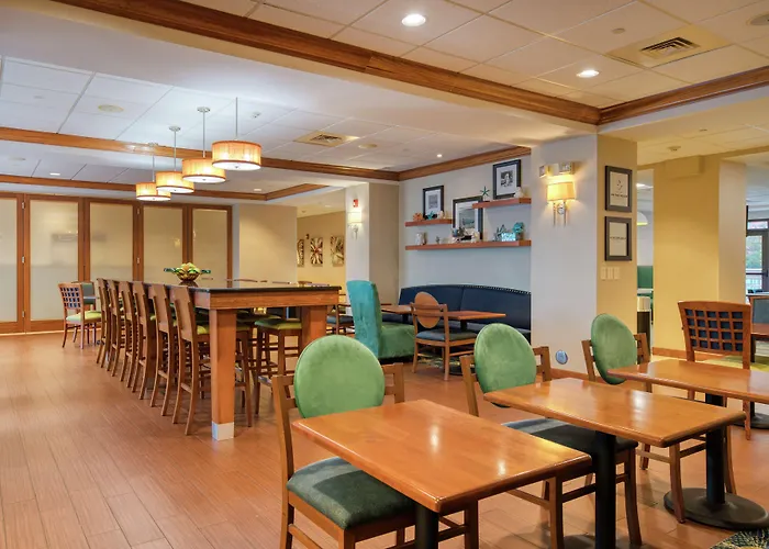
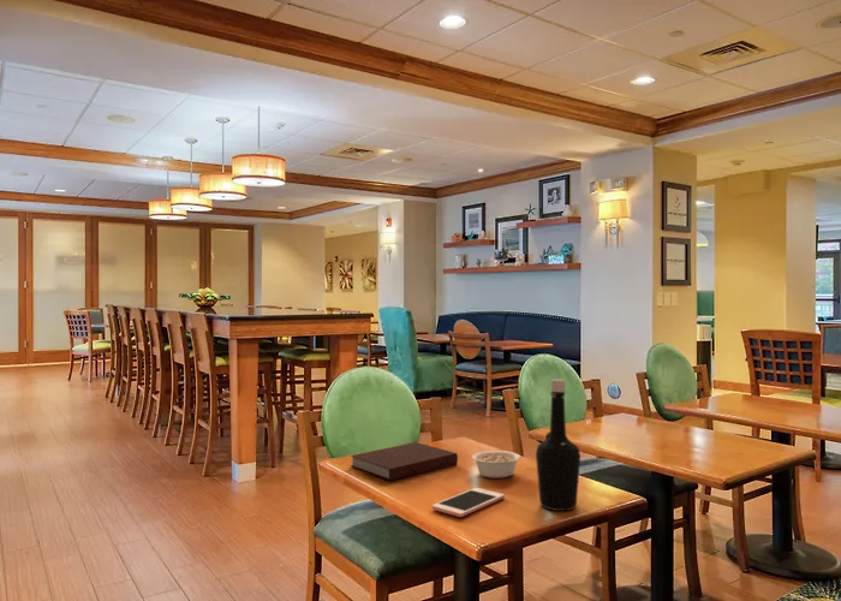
+ notebook [350,441,459,481]
+ bottle [535,377,581,512]
+ cell phone [431,487,506,518]
+ legume [471,450,532,480]
